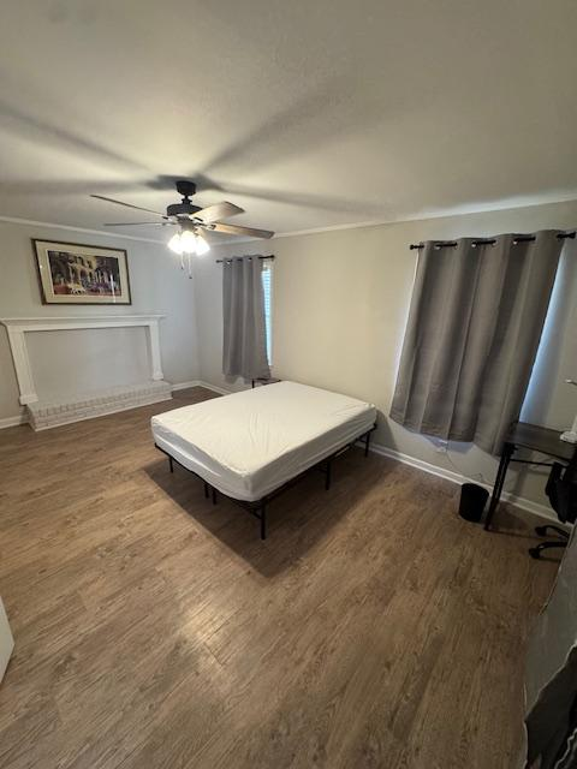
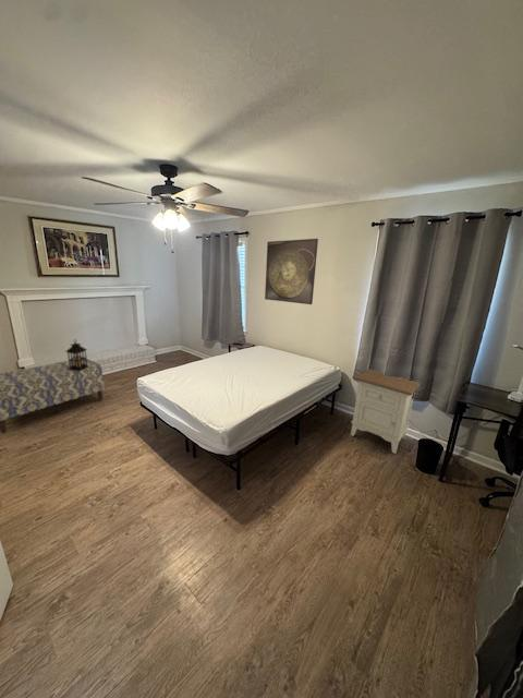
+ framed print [264,238,319,305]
+ bench [0,358,106,434]
+ lantern [64,338,89,371]
+ nightstand [350,369,422,455]
